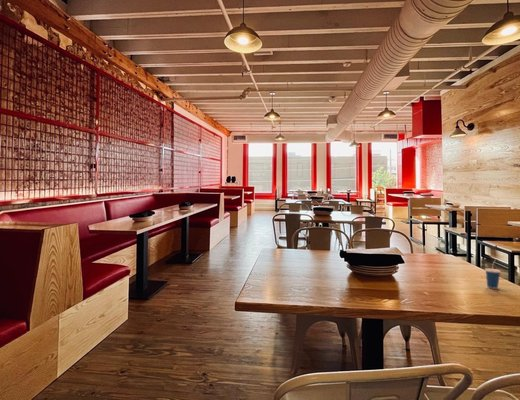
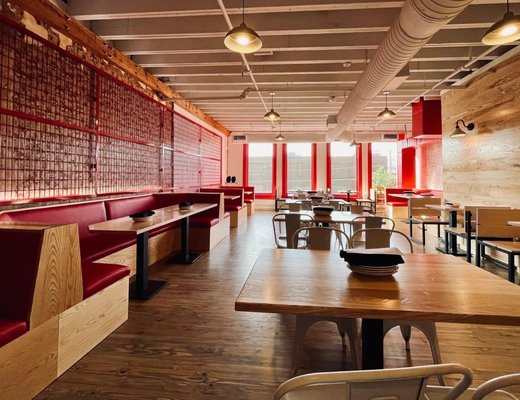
- cup [484,260,502,290]
